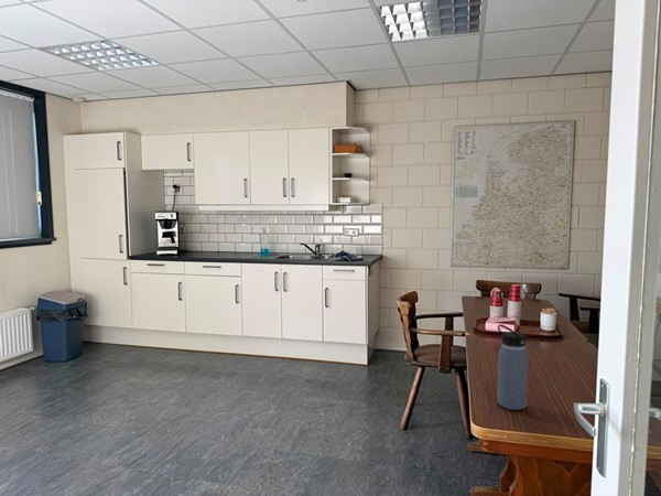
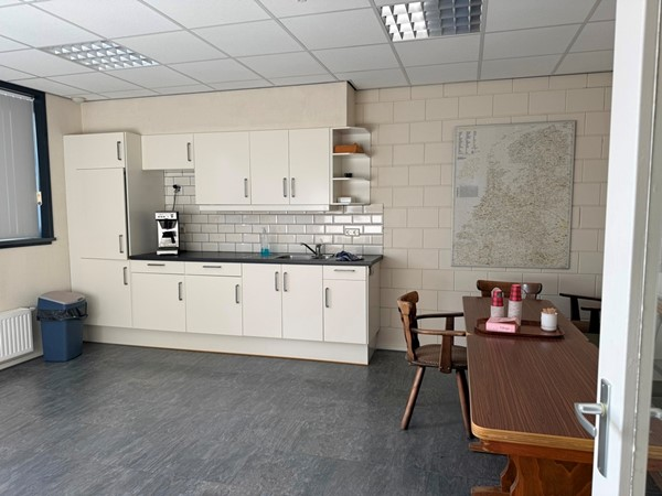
- water bottle [496,323,529,411]
